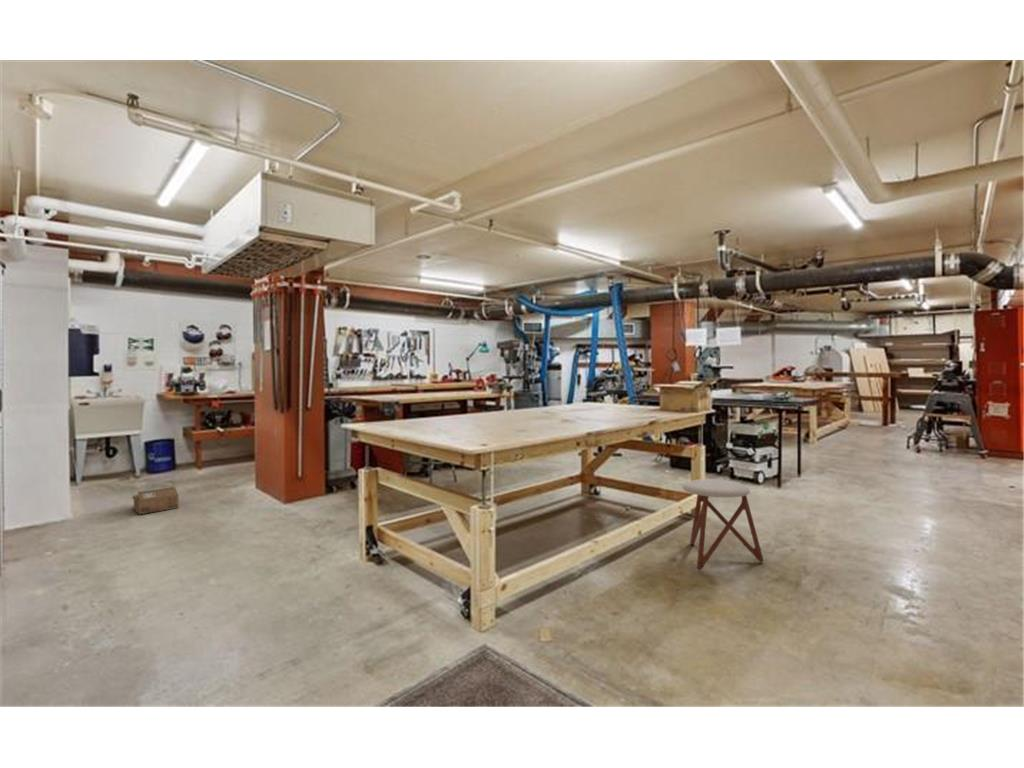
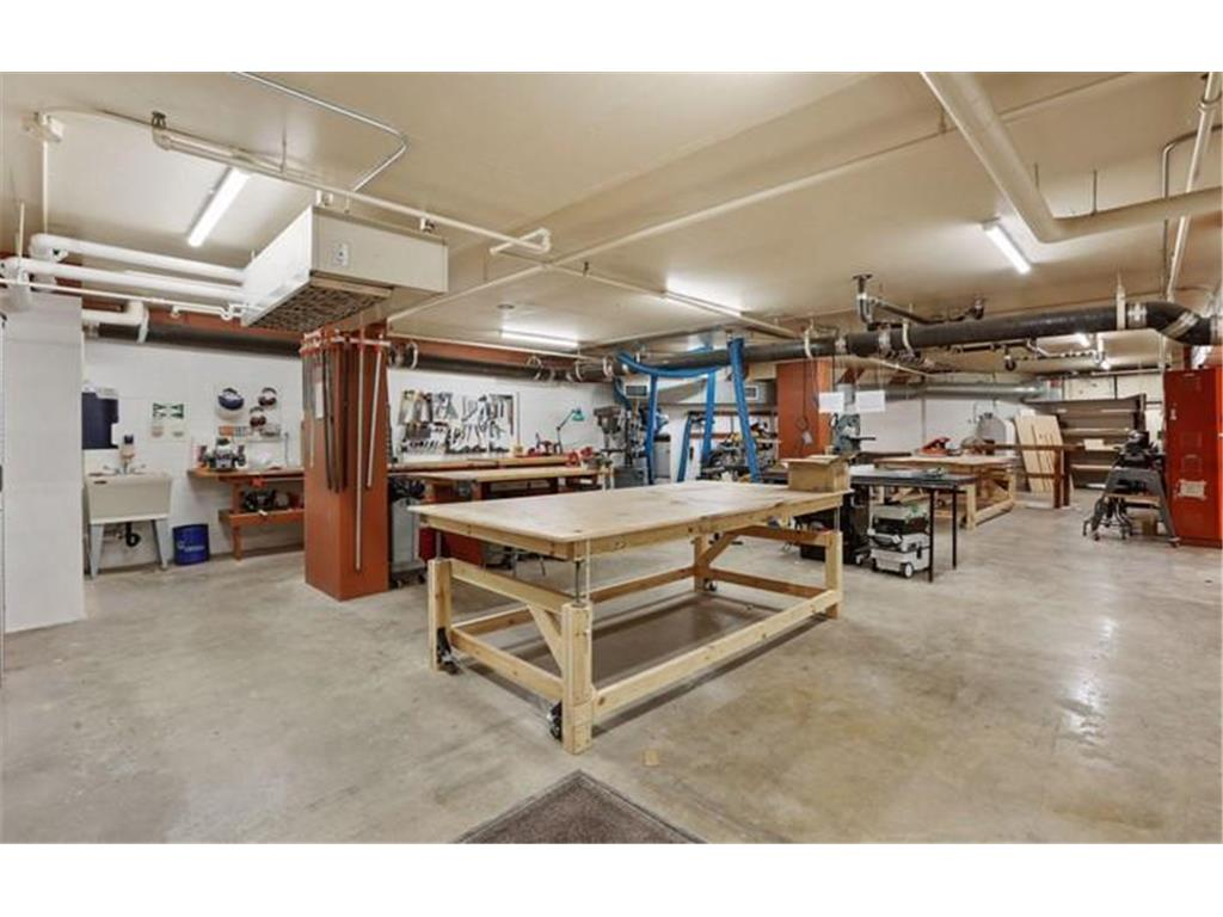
- stool [682,478,765,571]
- cardboard box [131,486,180,515]
